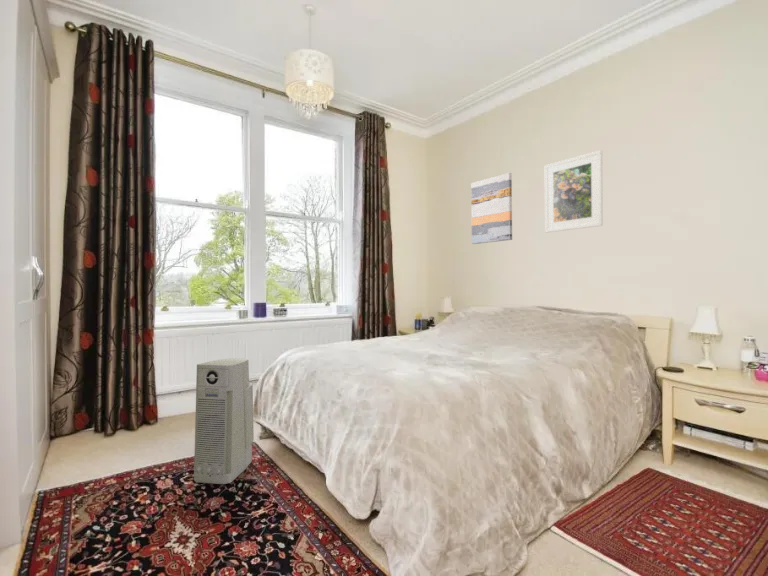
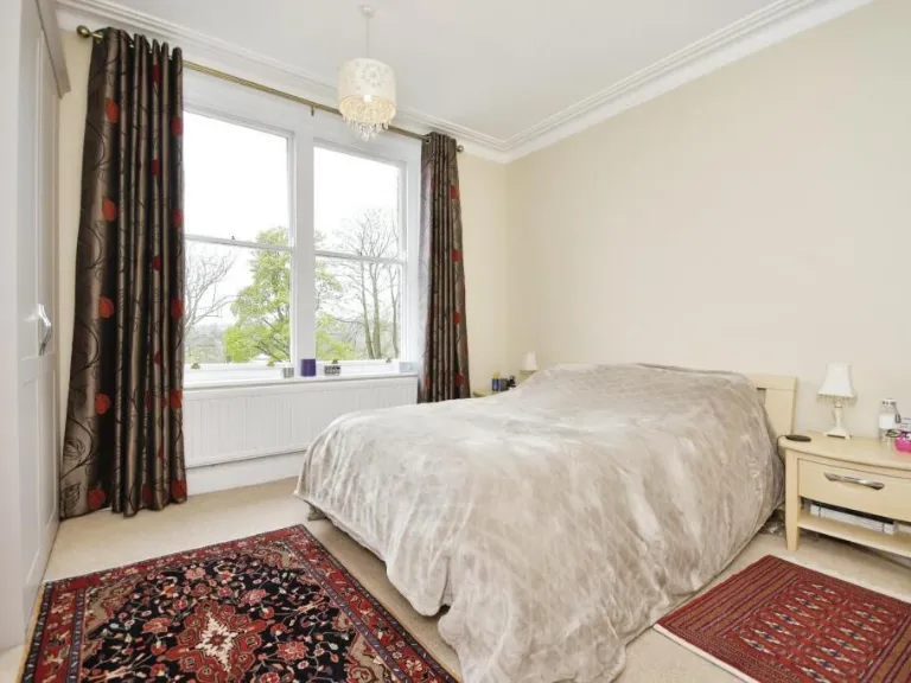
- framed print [544,149,604,233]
- wall art [470,172,513,245]
- air purifier [193,357,255,485]
